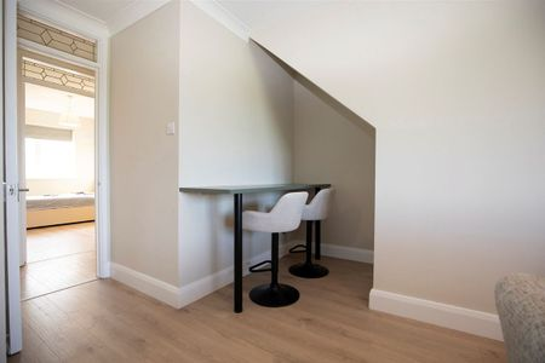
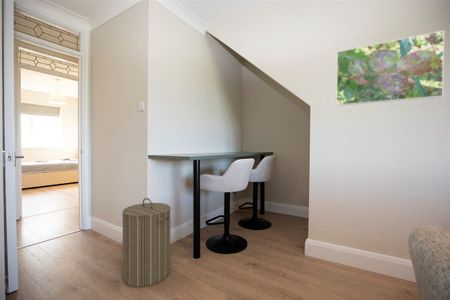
+ laundry hamper [121,197,172,288]
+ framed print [335,29,445,107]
